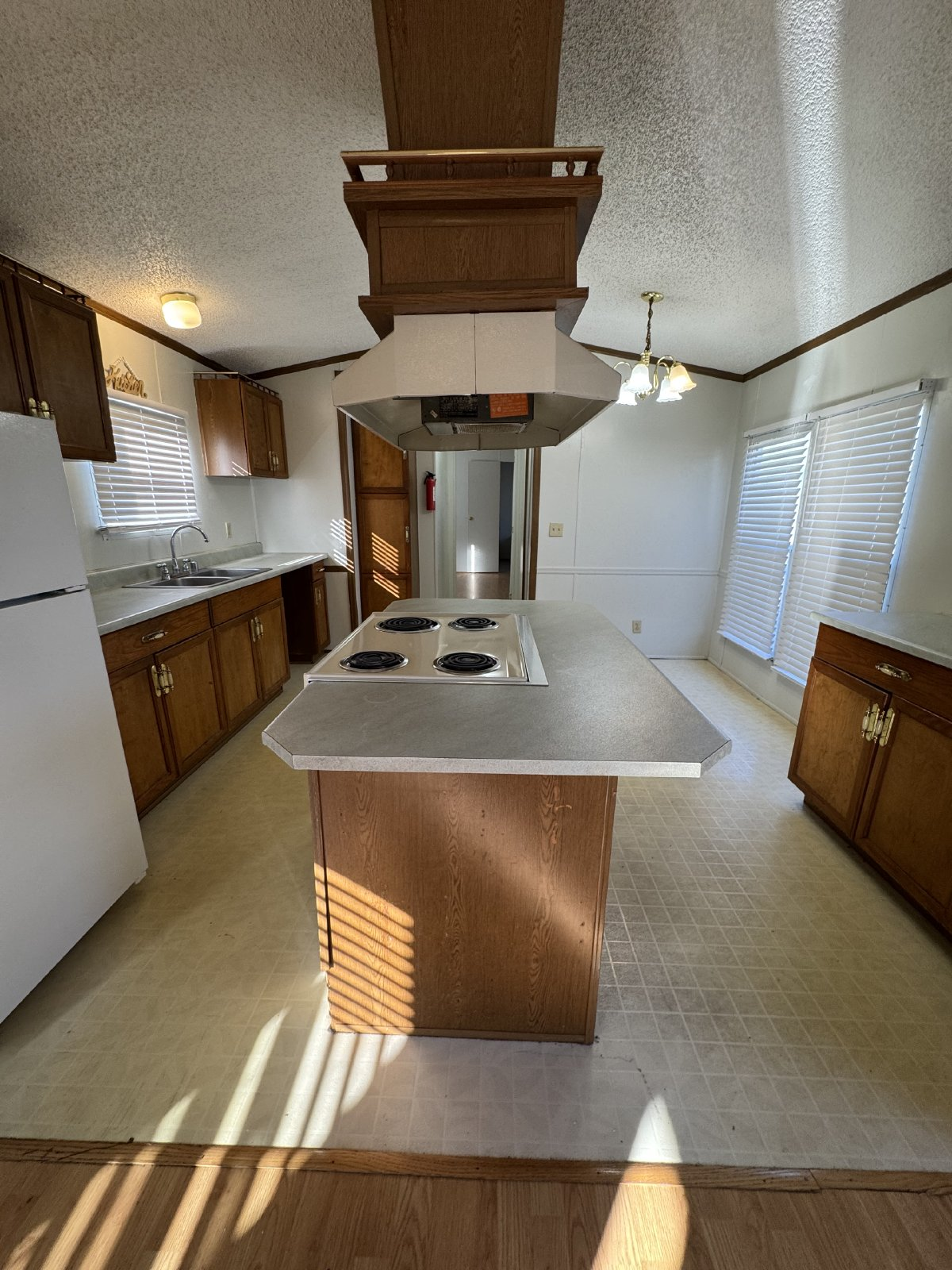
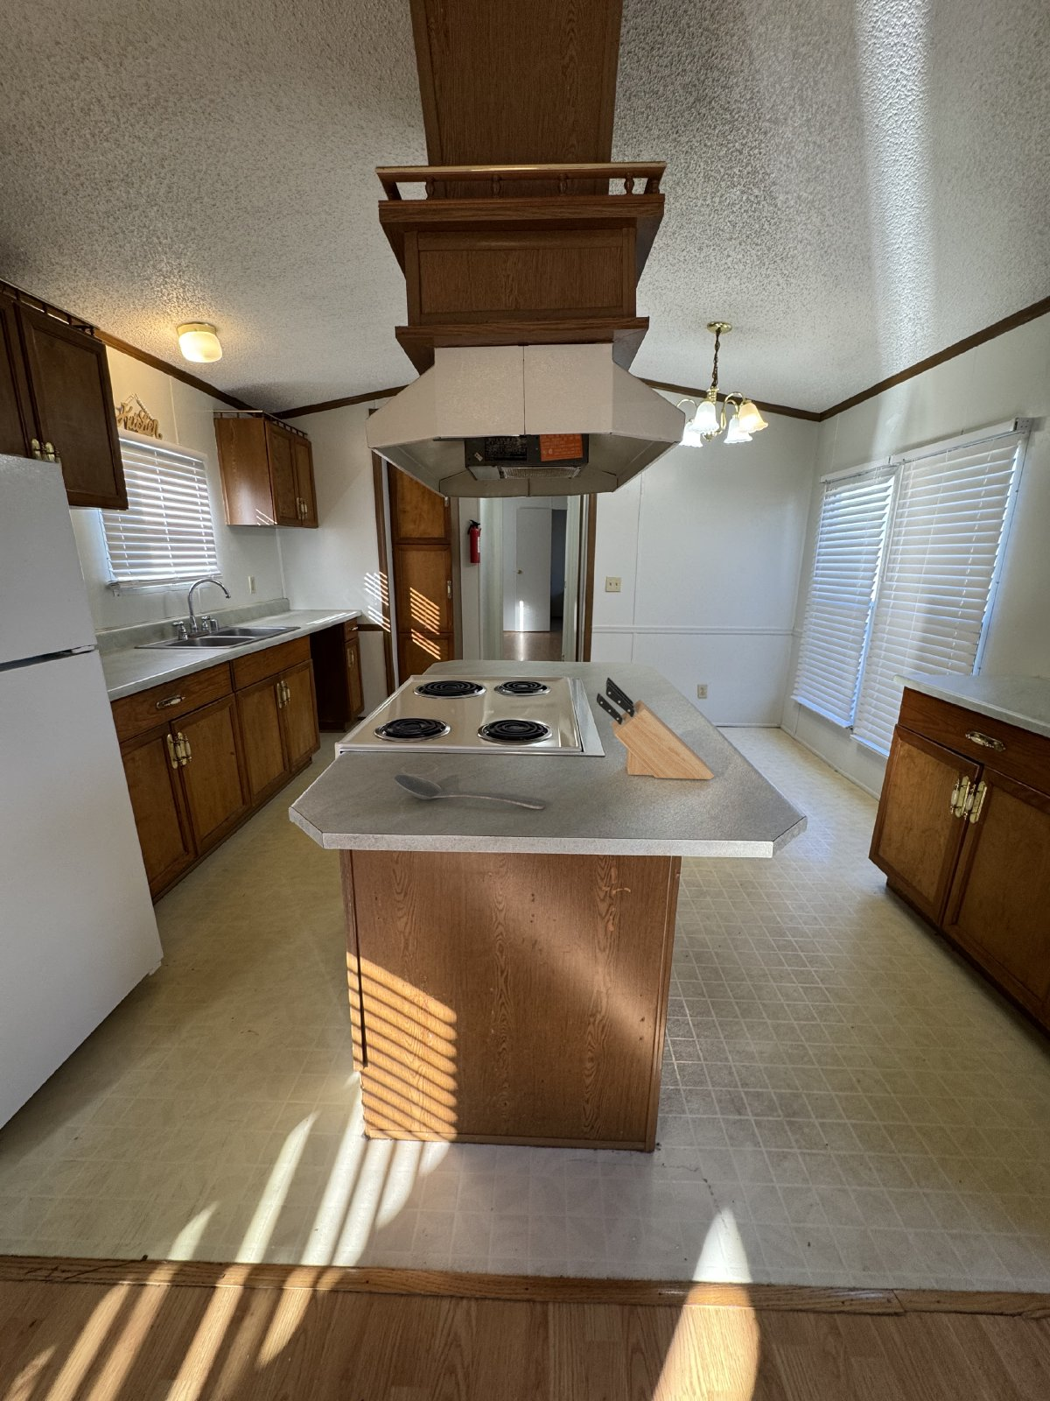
+ stirrer [393,773,546,810]
+ knife block [596,677,716,780]
